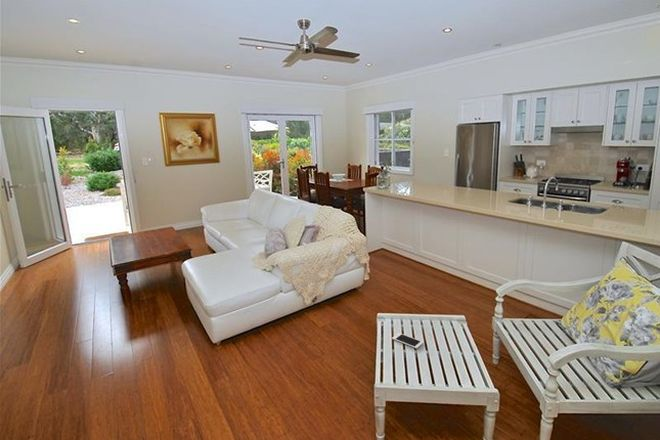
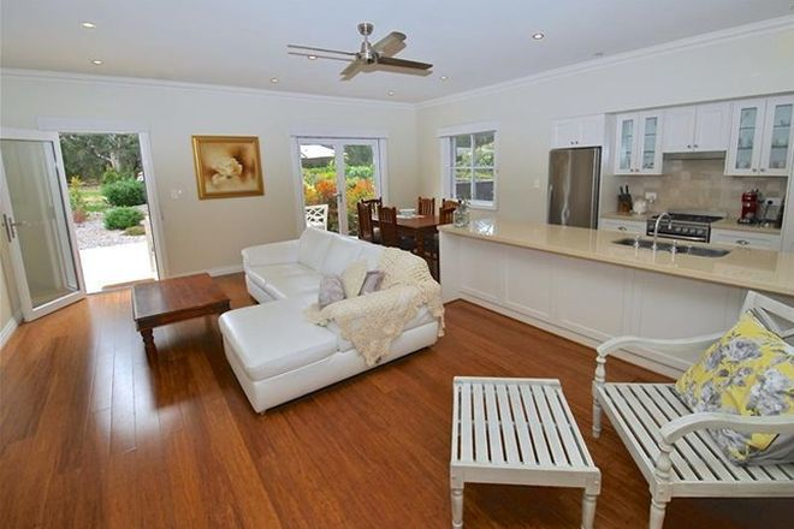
- cell phone [392,332,424,350]
